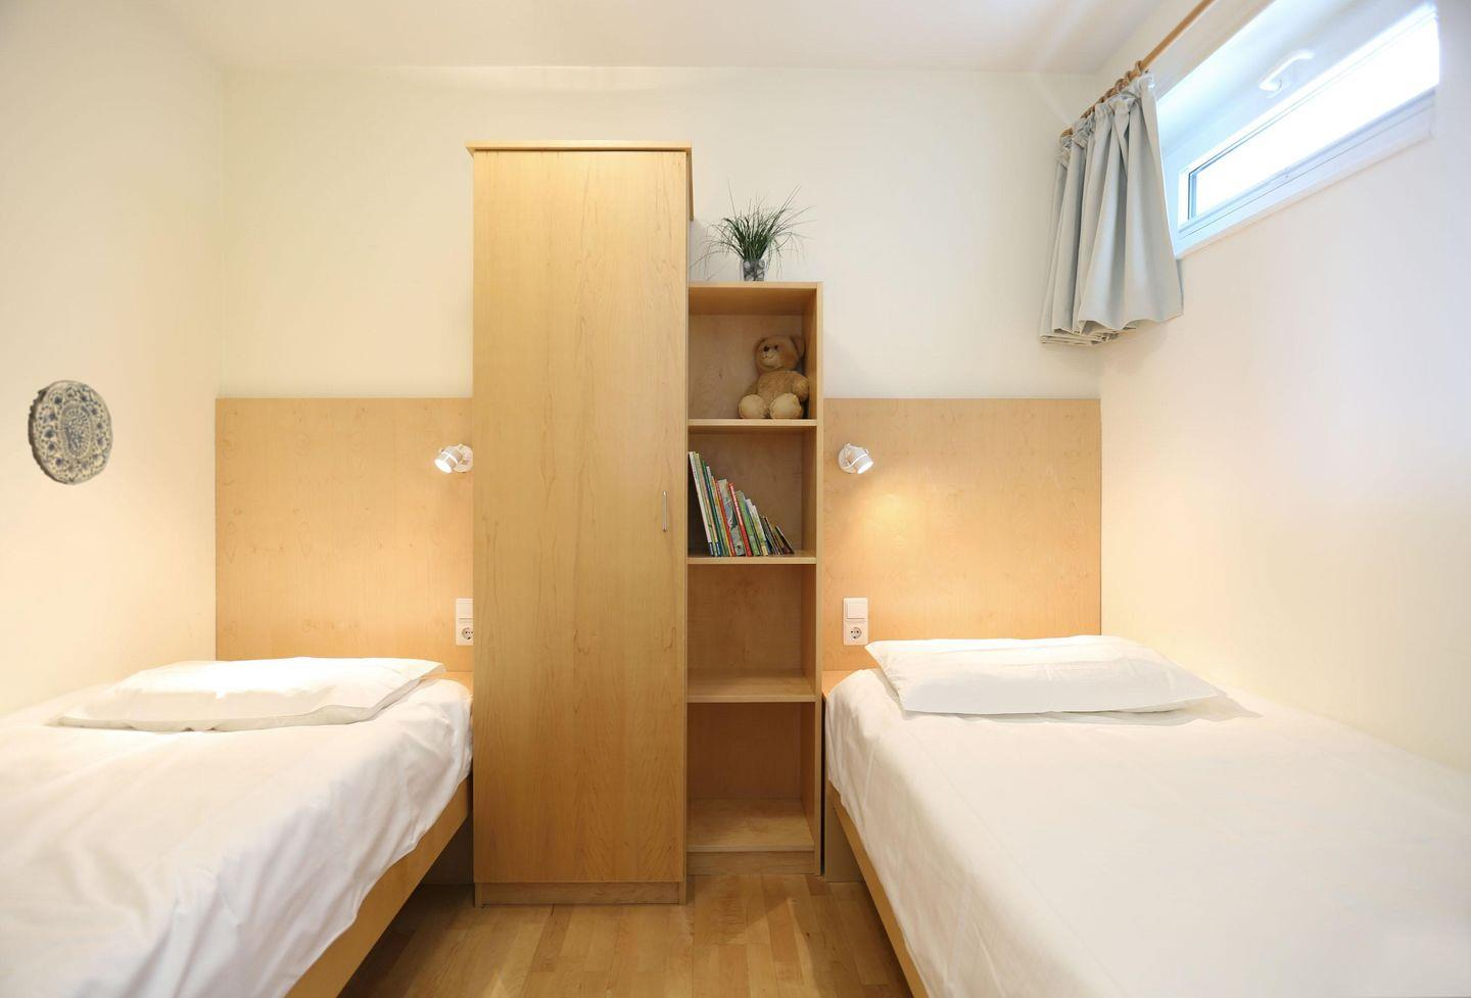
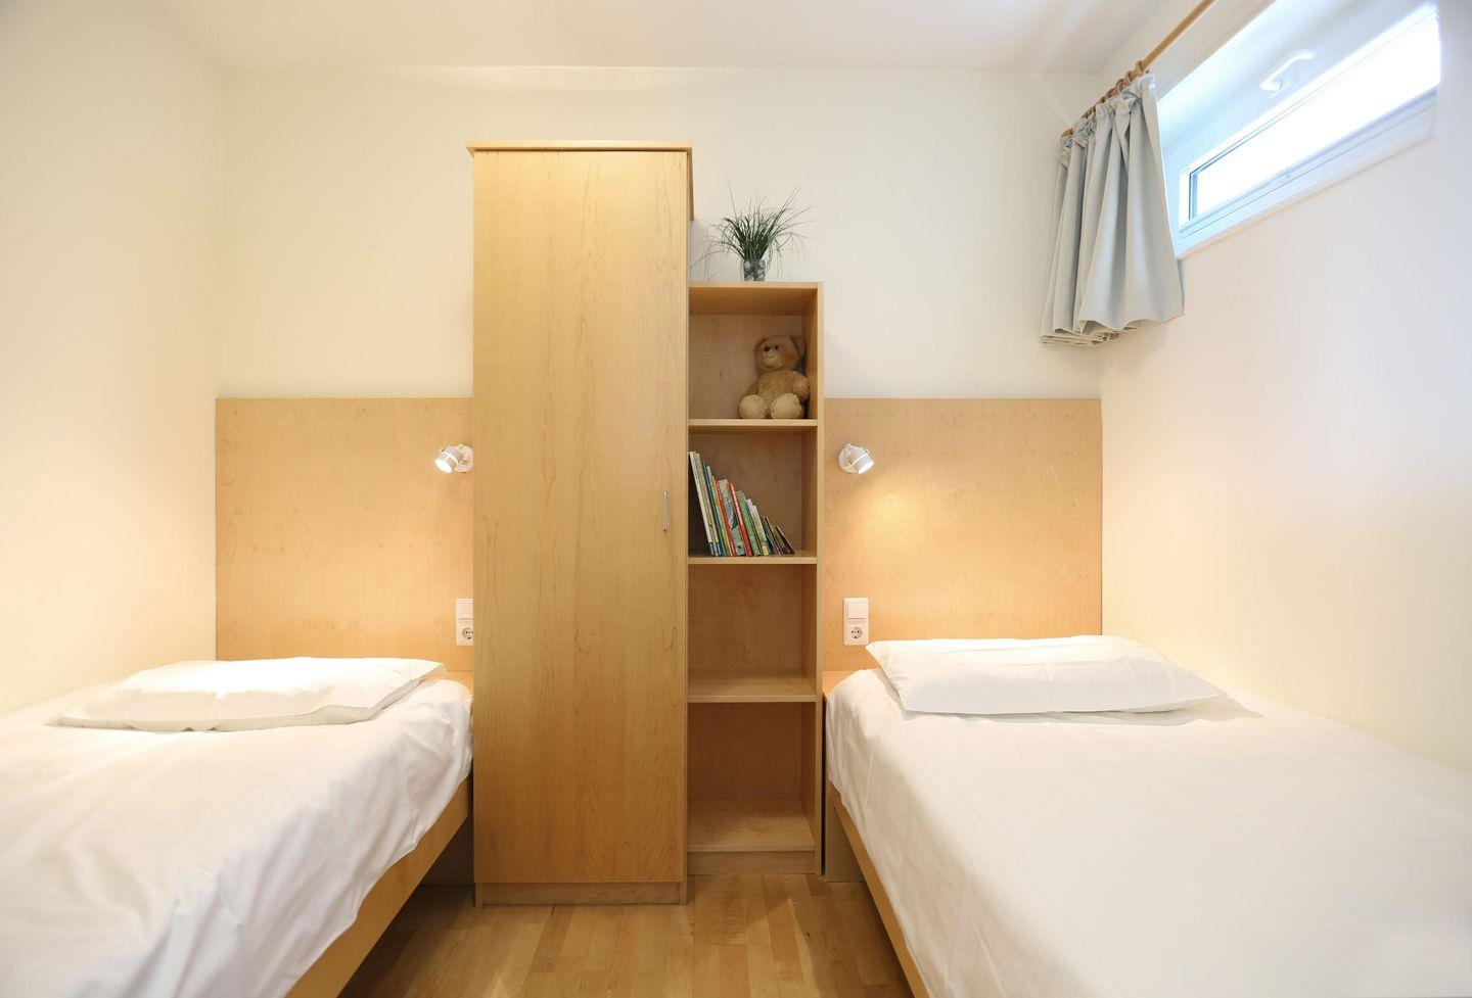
- decorative plate [27,379,115,486]
